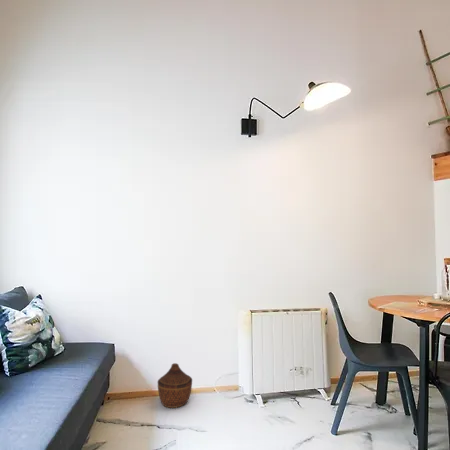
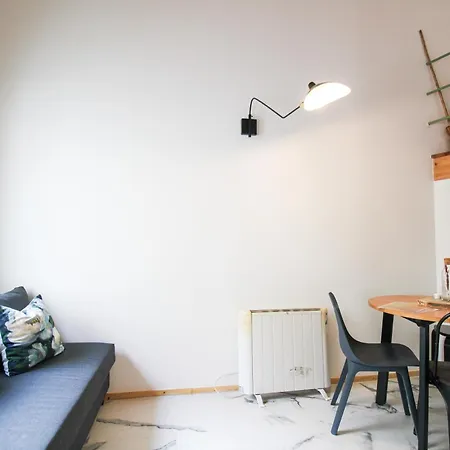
- woven basket [157,362,193,409]
